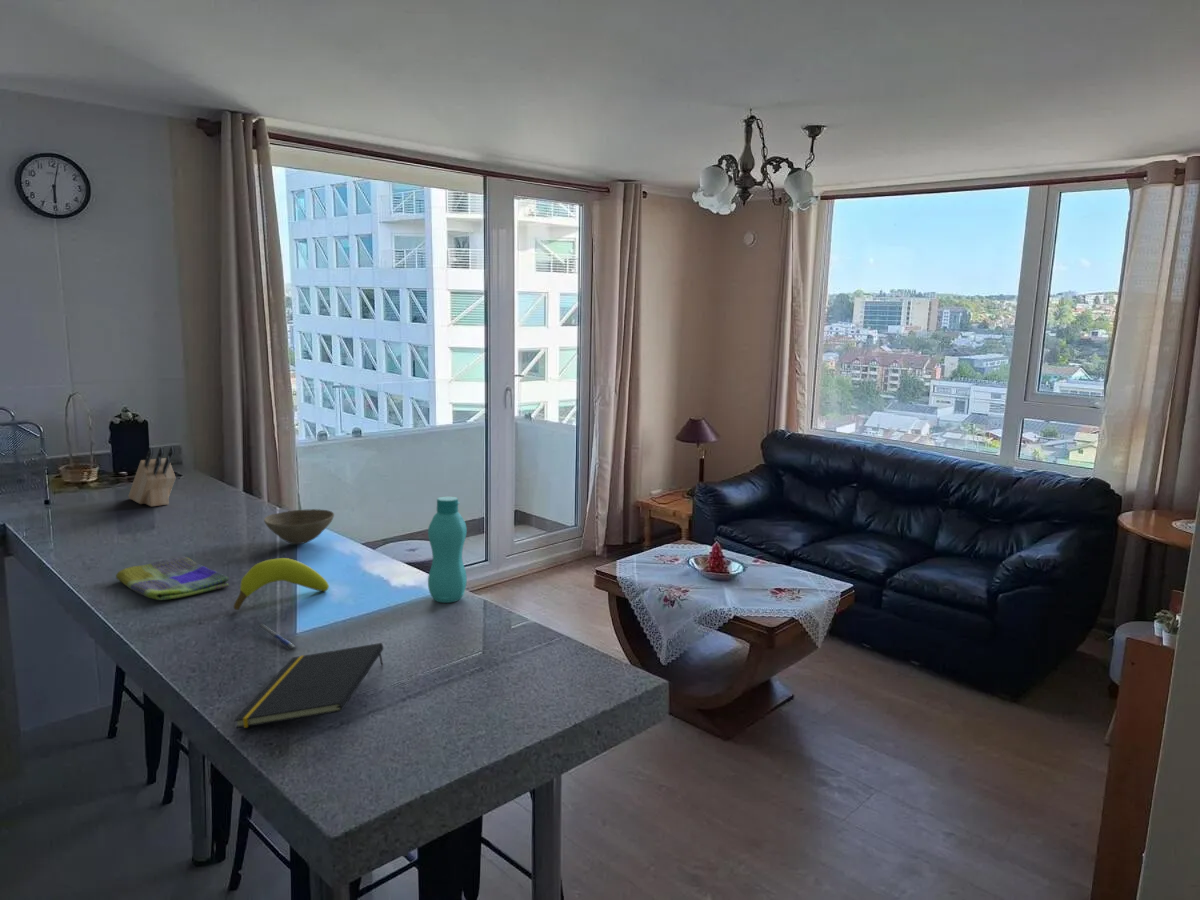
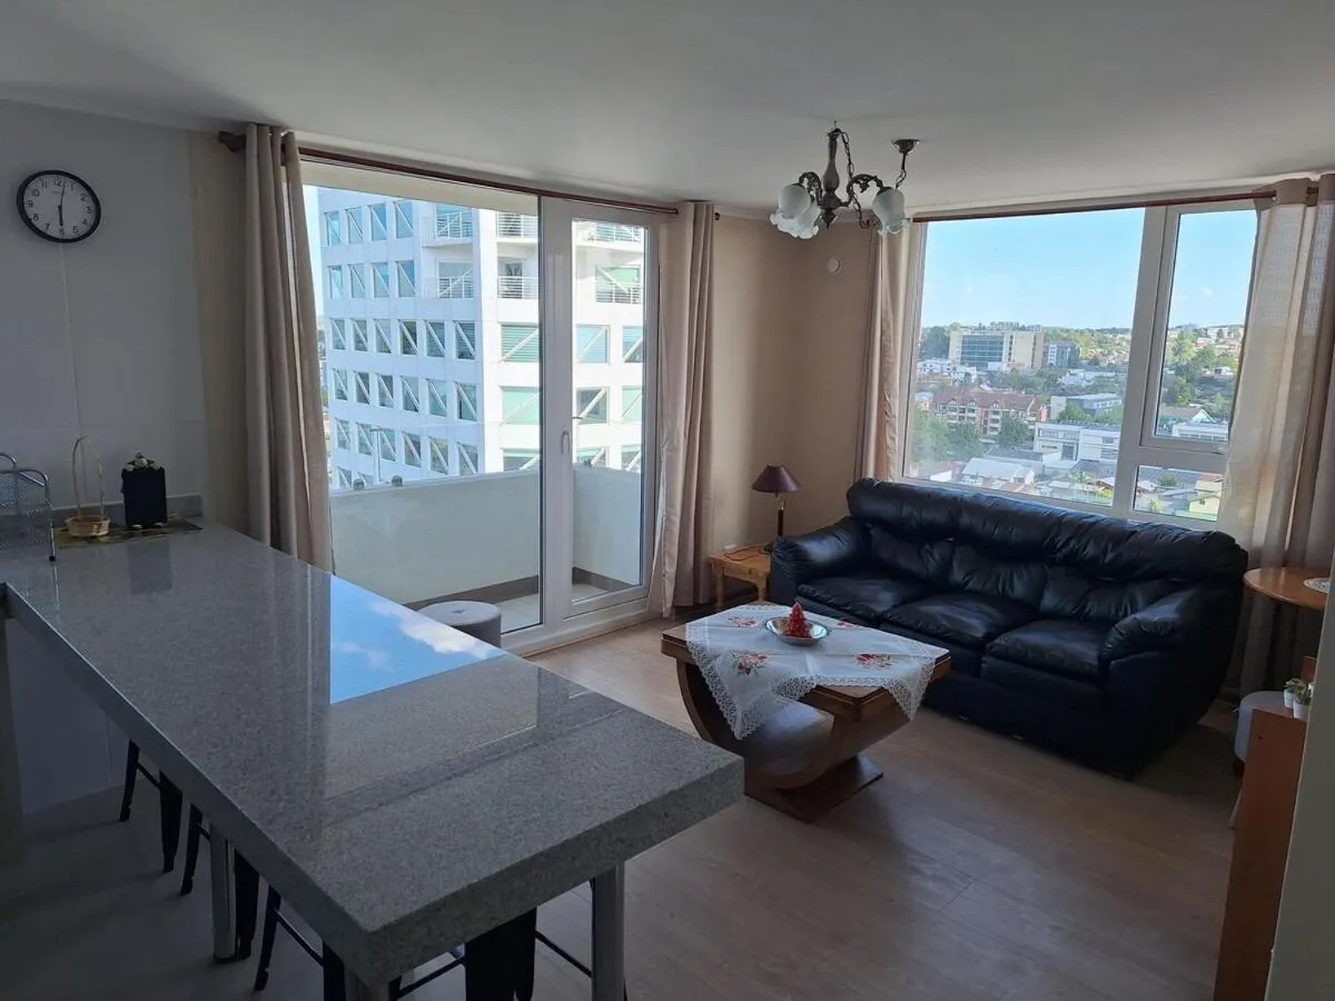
- bottle [427,496,468,604]
- dish towel [115,555,230,601]
- banana [233,557,330,611]
- knife block [128,446,177,508]
- notepad [233,642,384,730]
- bowl [263,508,335,545]
- pen [257,623,298,651]
